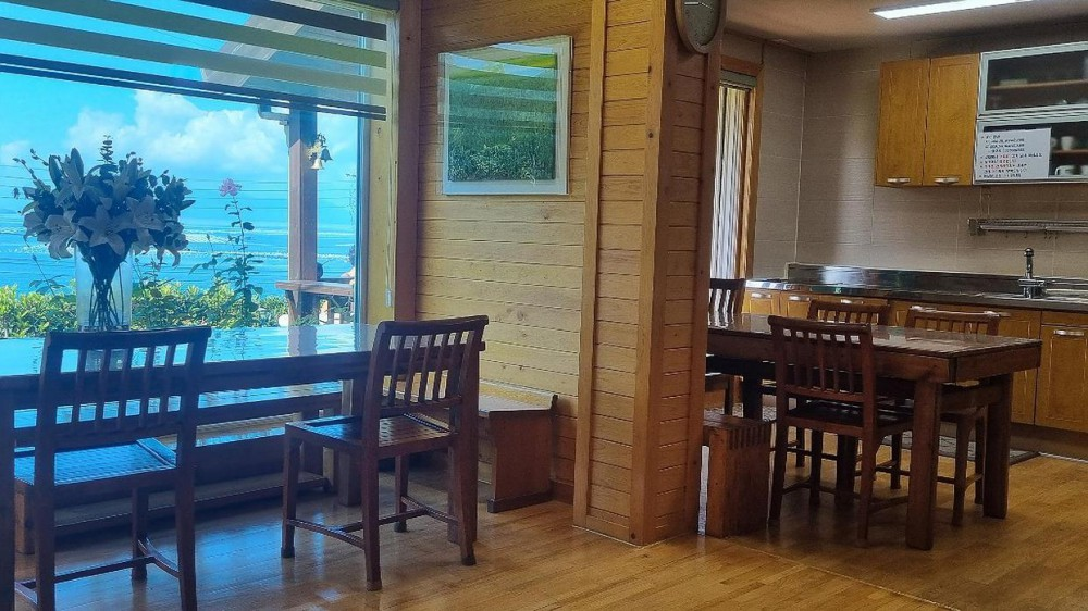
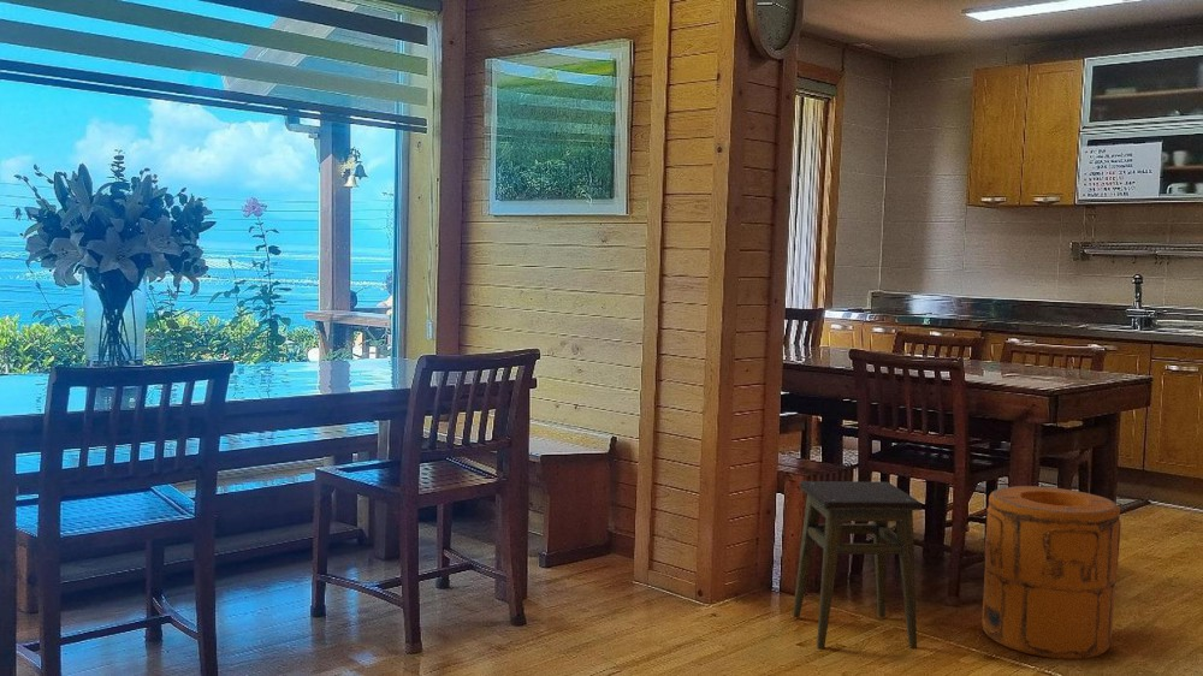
+ trash can [980,485,1121,660]
+ stool [792,480,923,650]
